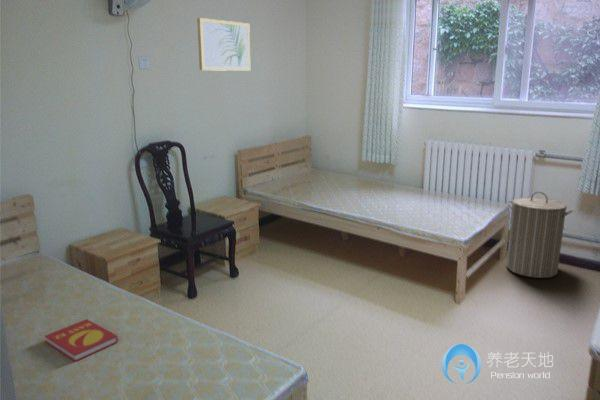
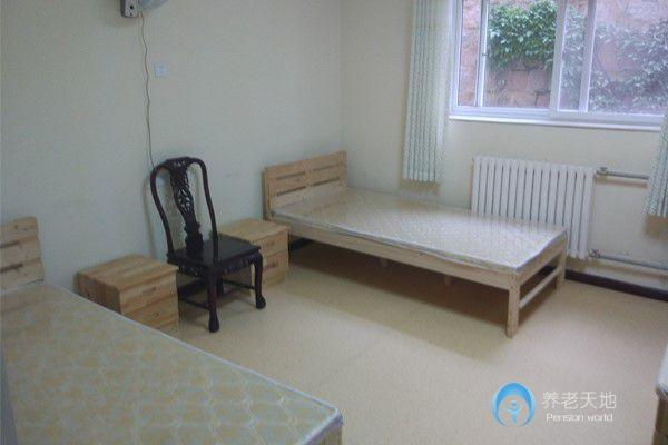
- wall art [196,17,251,72]
- laundry hamper [505,191,574,279]
- book [44,318,119,363]
